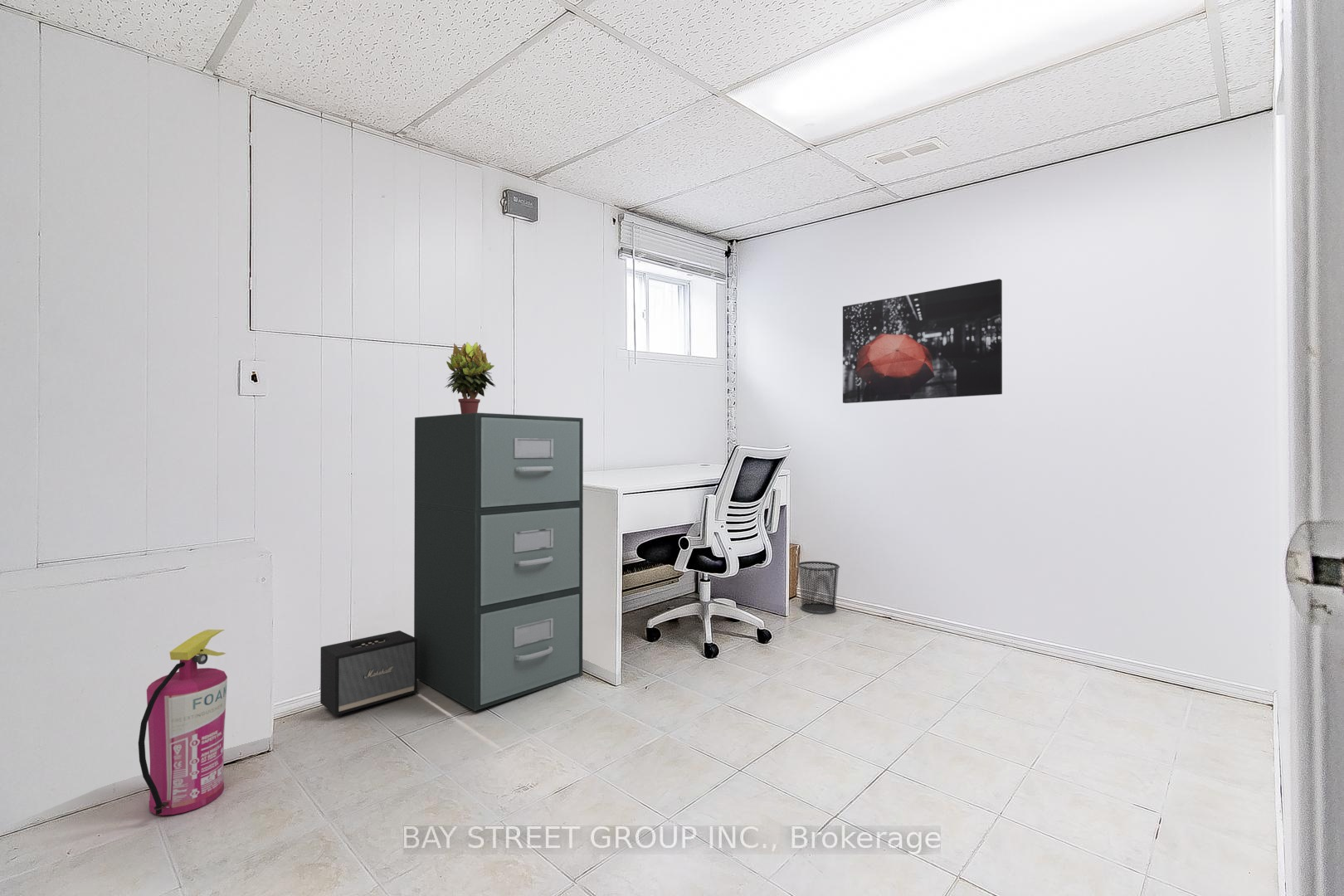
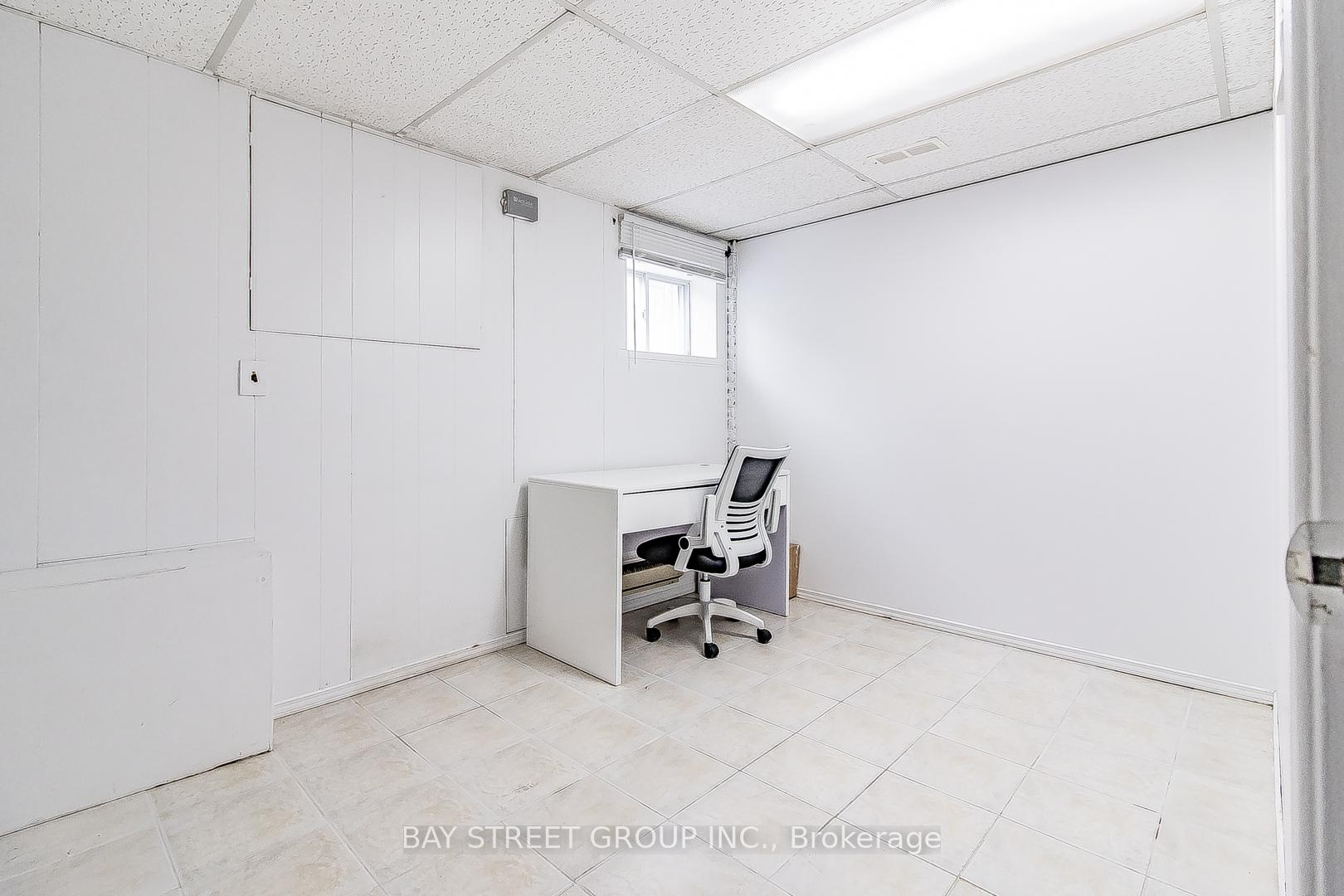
- potted plant [444,341,496,414]
- waste bin [796,561,840,614]
- wall art [842,278,1003,404]
- filing cabinet [413,412,584,712]
- speaker [319,630,418,718]
- fire extinguisher [138,629,228,816]
